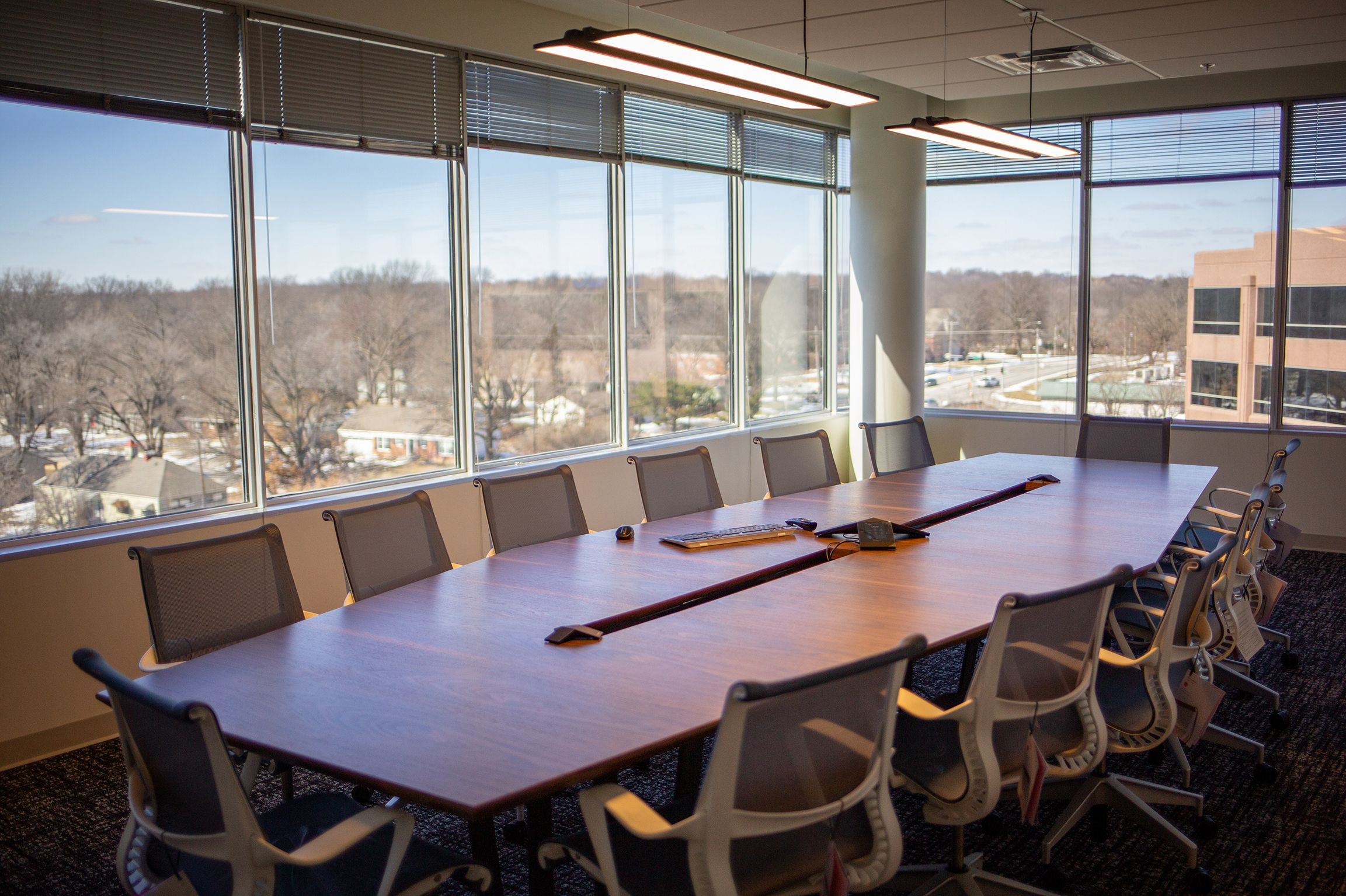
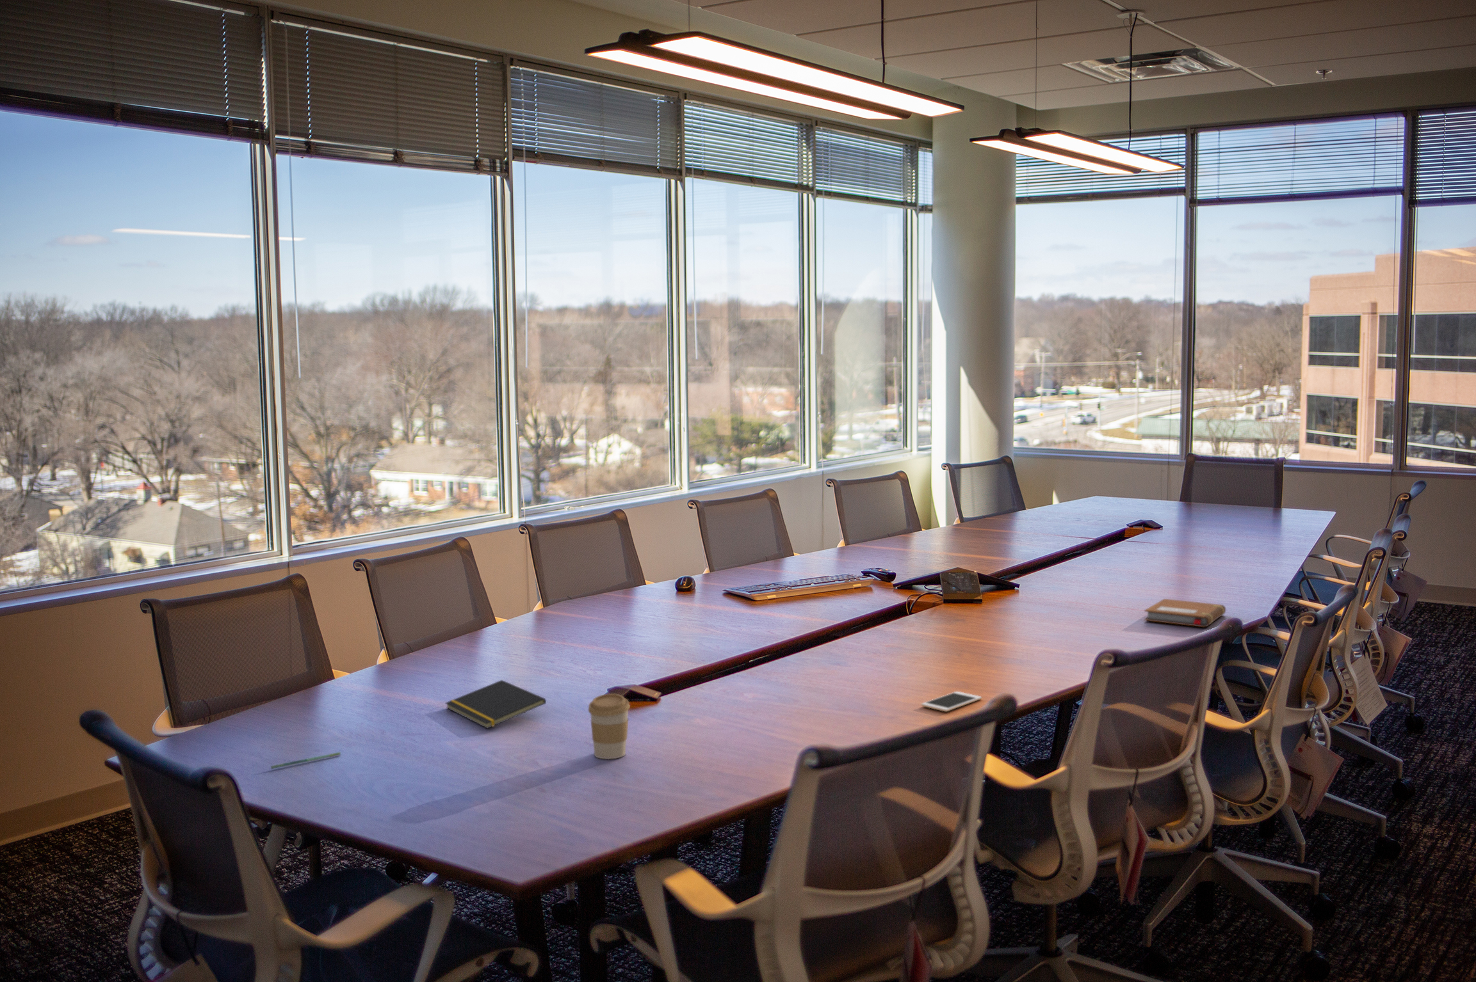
+ cell phone [921,690,983,712]
+ notepad [445,680,547,729]
+ notebook [1144,598,1226,628]
+ coffee cup [588,693,631,760]
+ pen [270,752,341,769]
